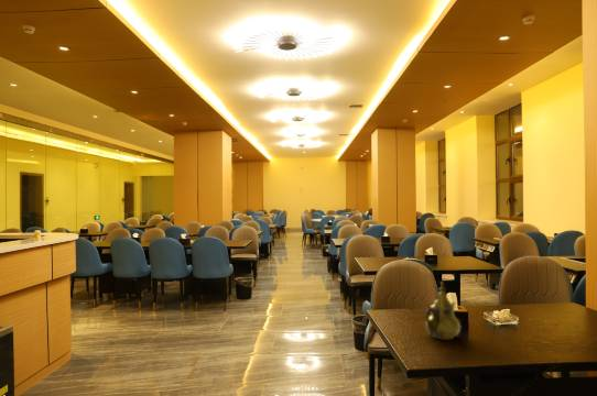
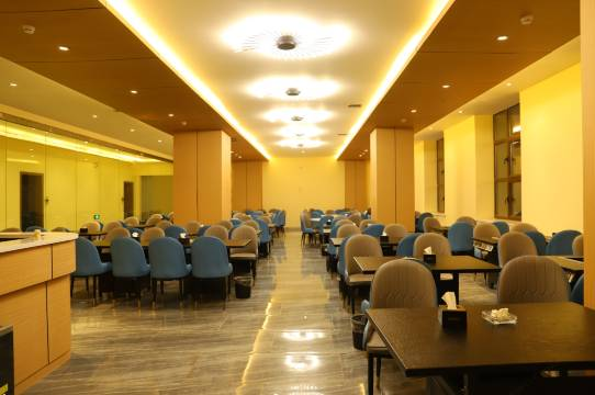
- teapot [424,282,462,341]
